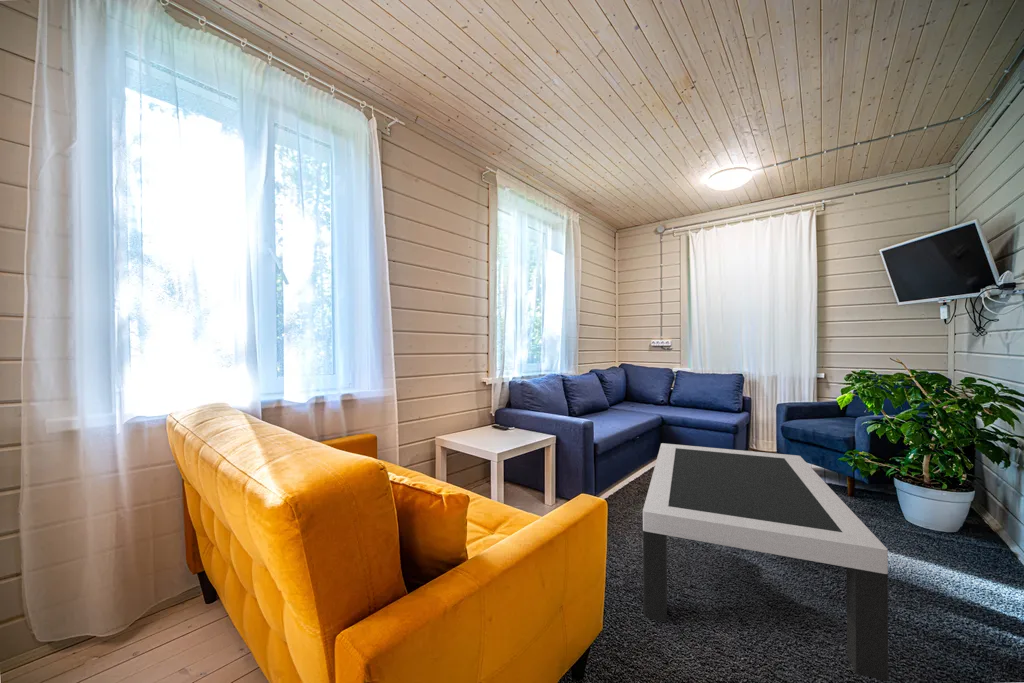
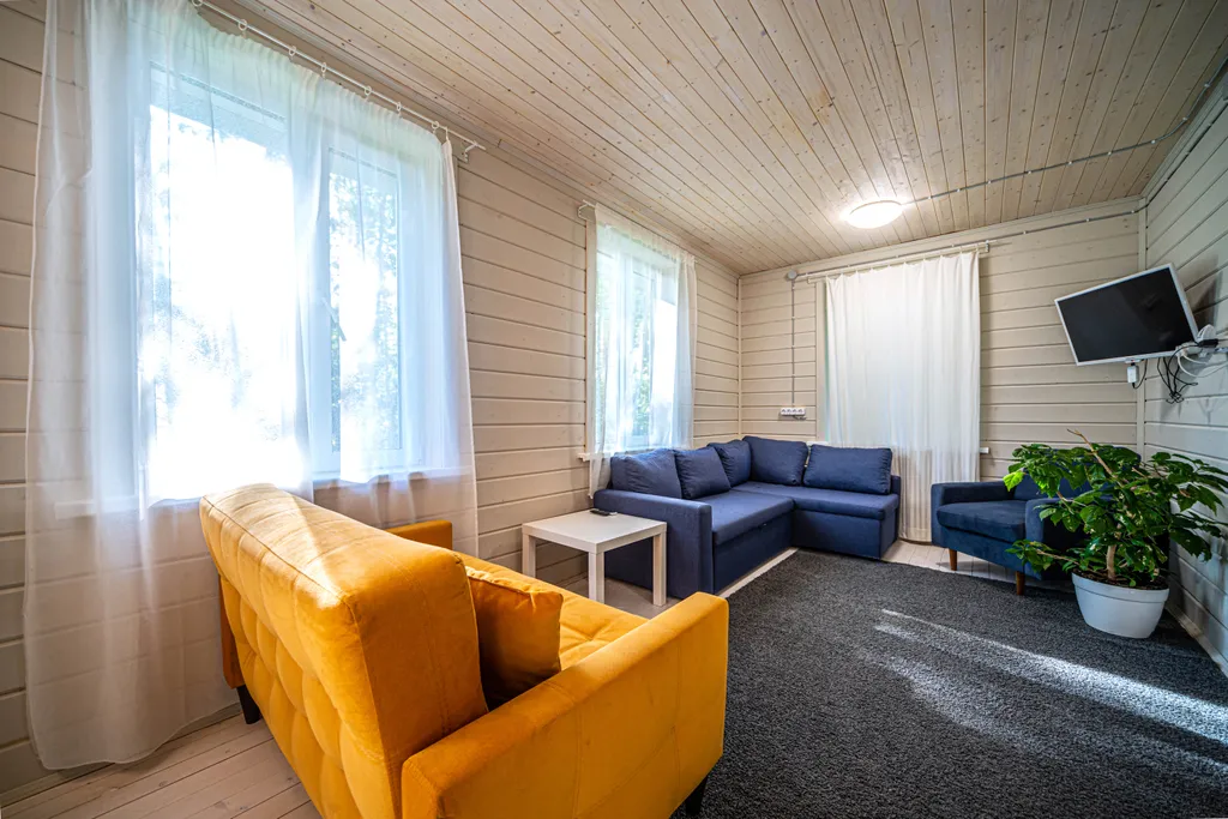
- coffee table [642,442,889,682]
